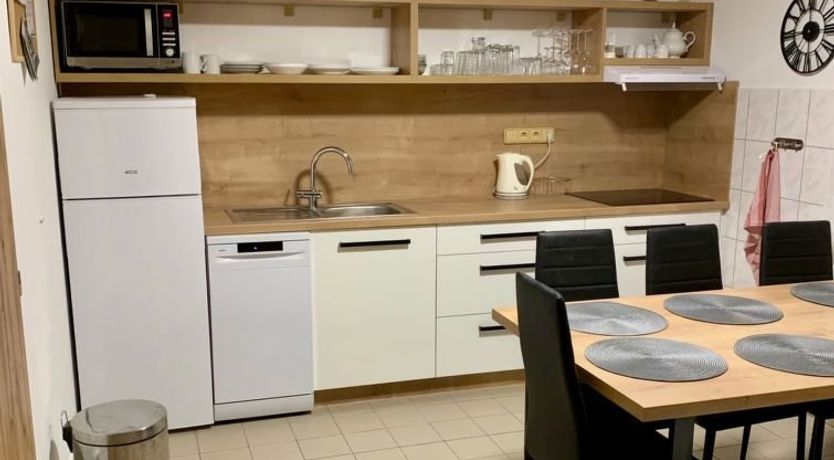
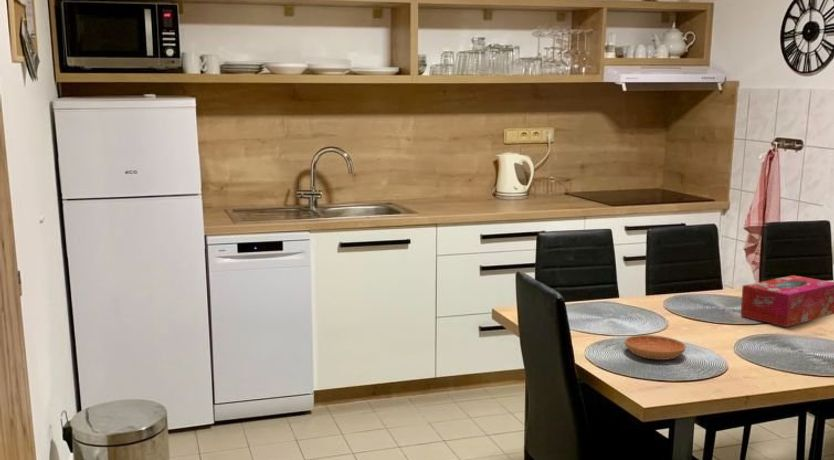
+ saucer [624,334,687,361]
+ tissue box [740,274,834,328]
